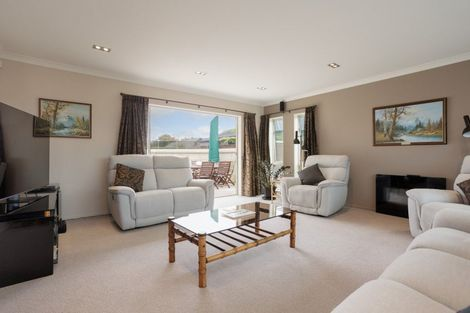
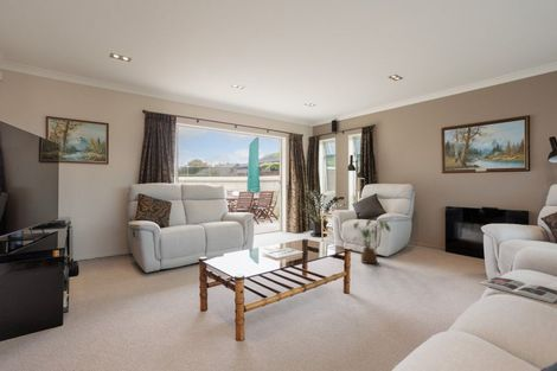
+ magazine [478,276,557,305]
+ house plant [352,218,391,264]
